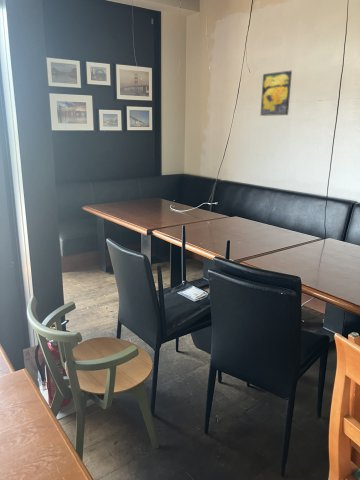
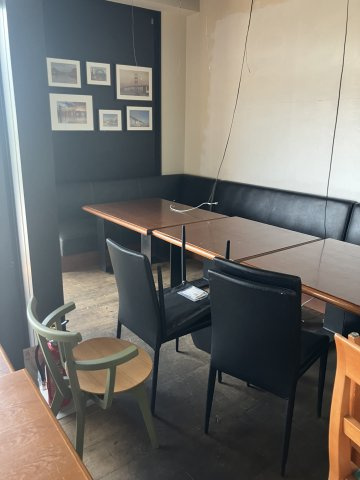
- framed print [259,70,293,117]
